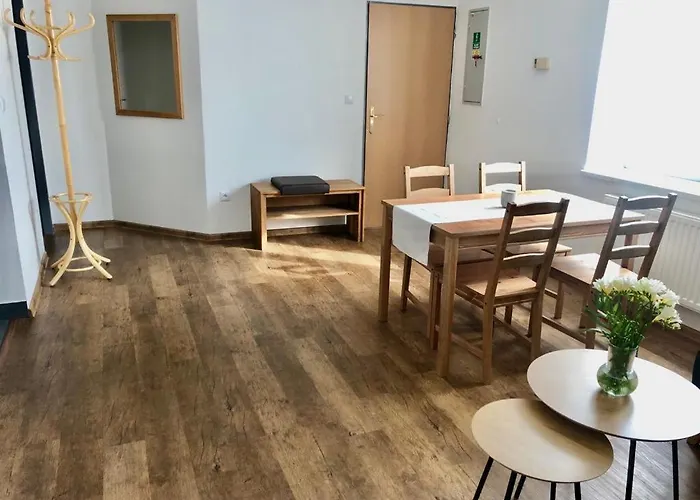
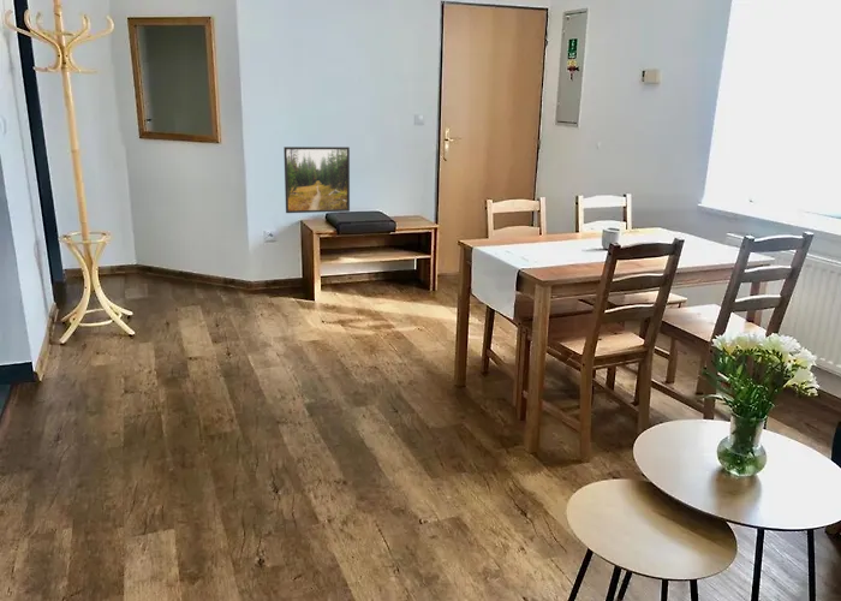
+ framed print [282,145,351,214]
